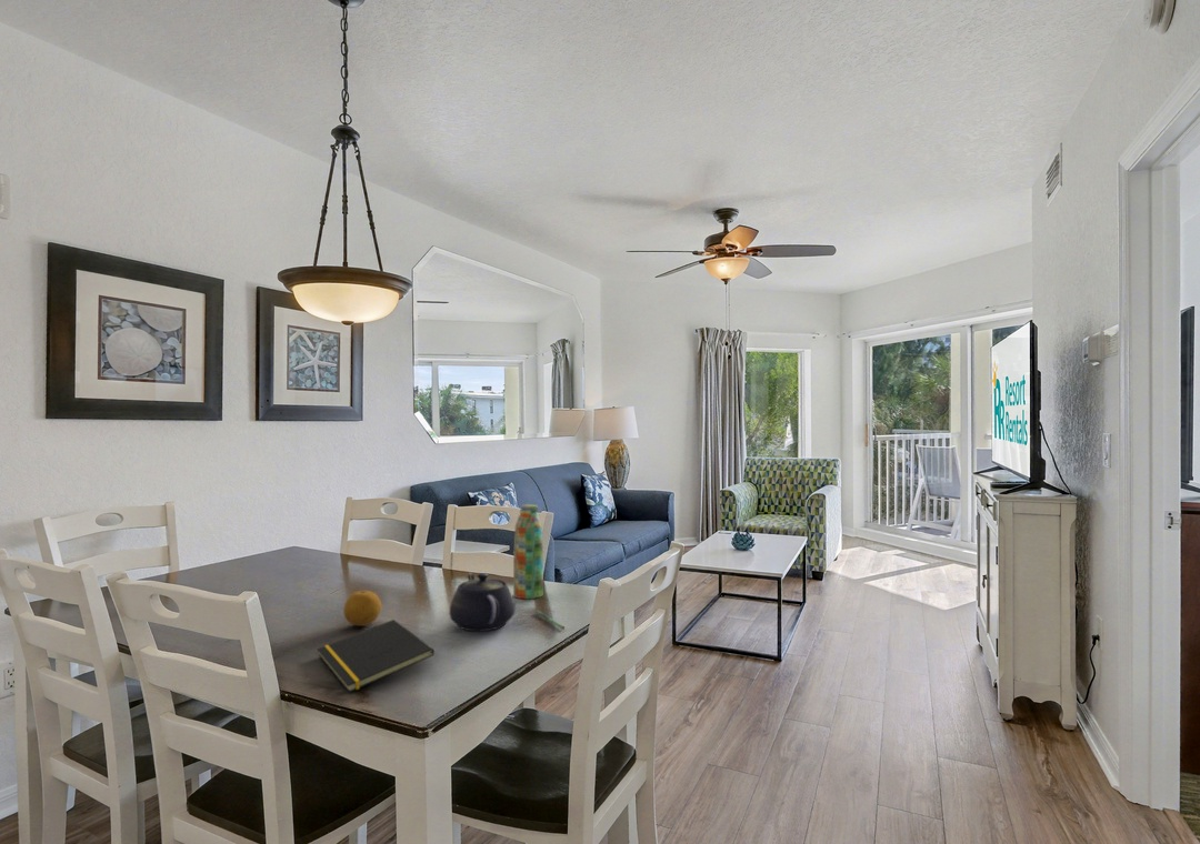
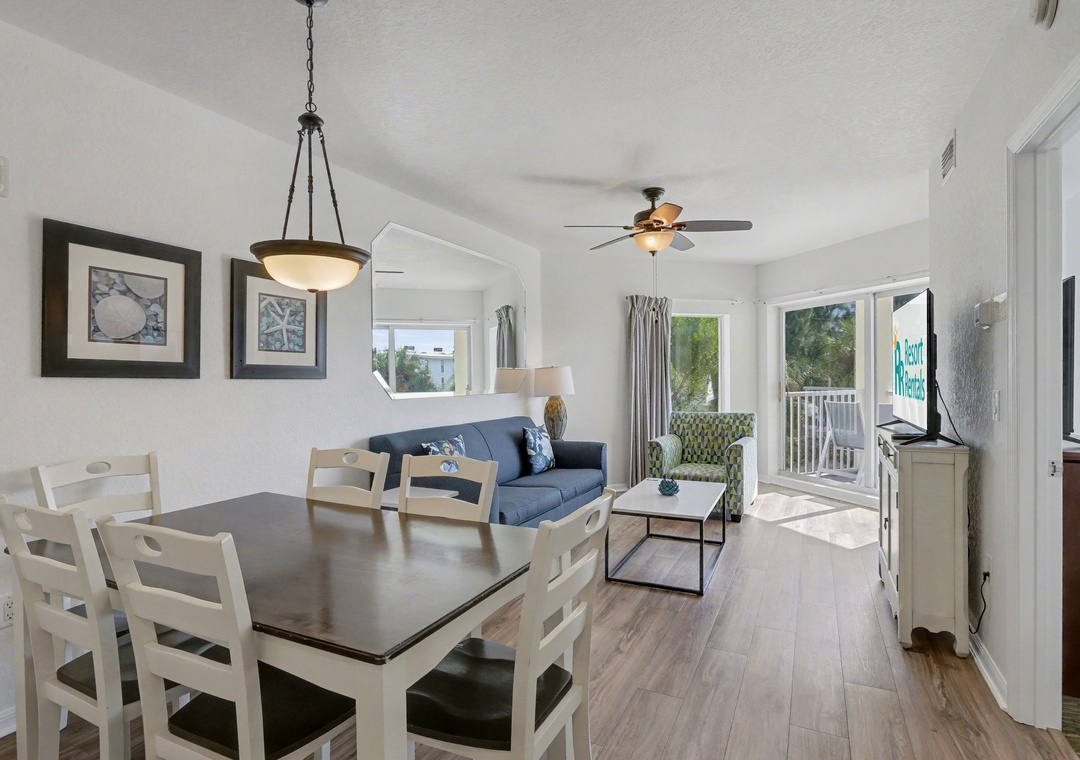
- water bottle [512,503,544,600]
- pen [534,609,566,631]
- fruit [342,590,382,627]
- notepad [317,619,436,694]
- teapot [449,572,517,632]
